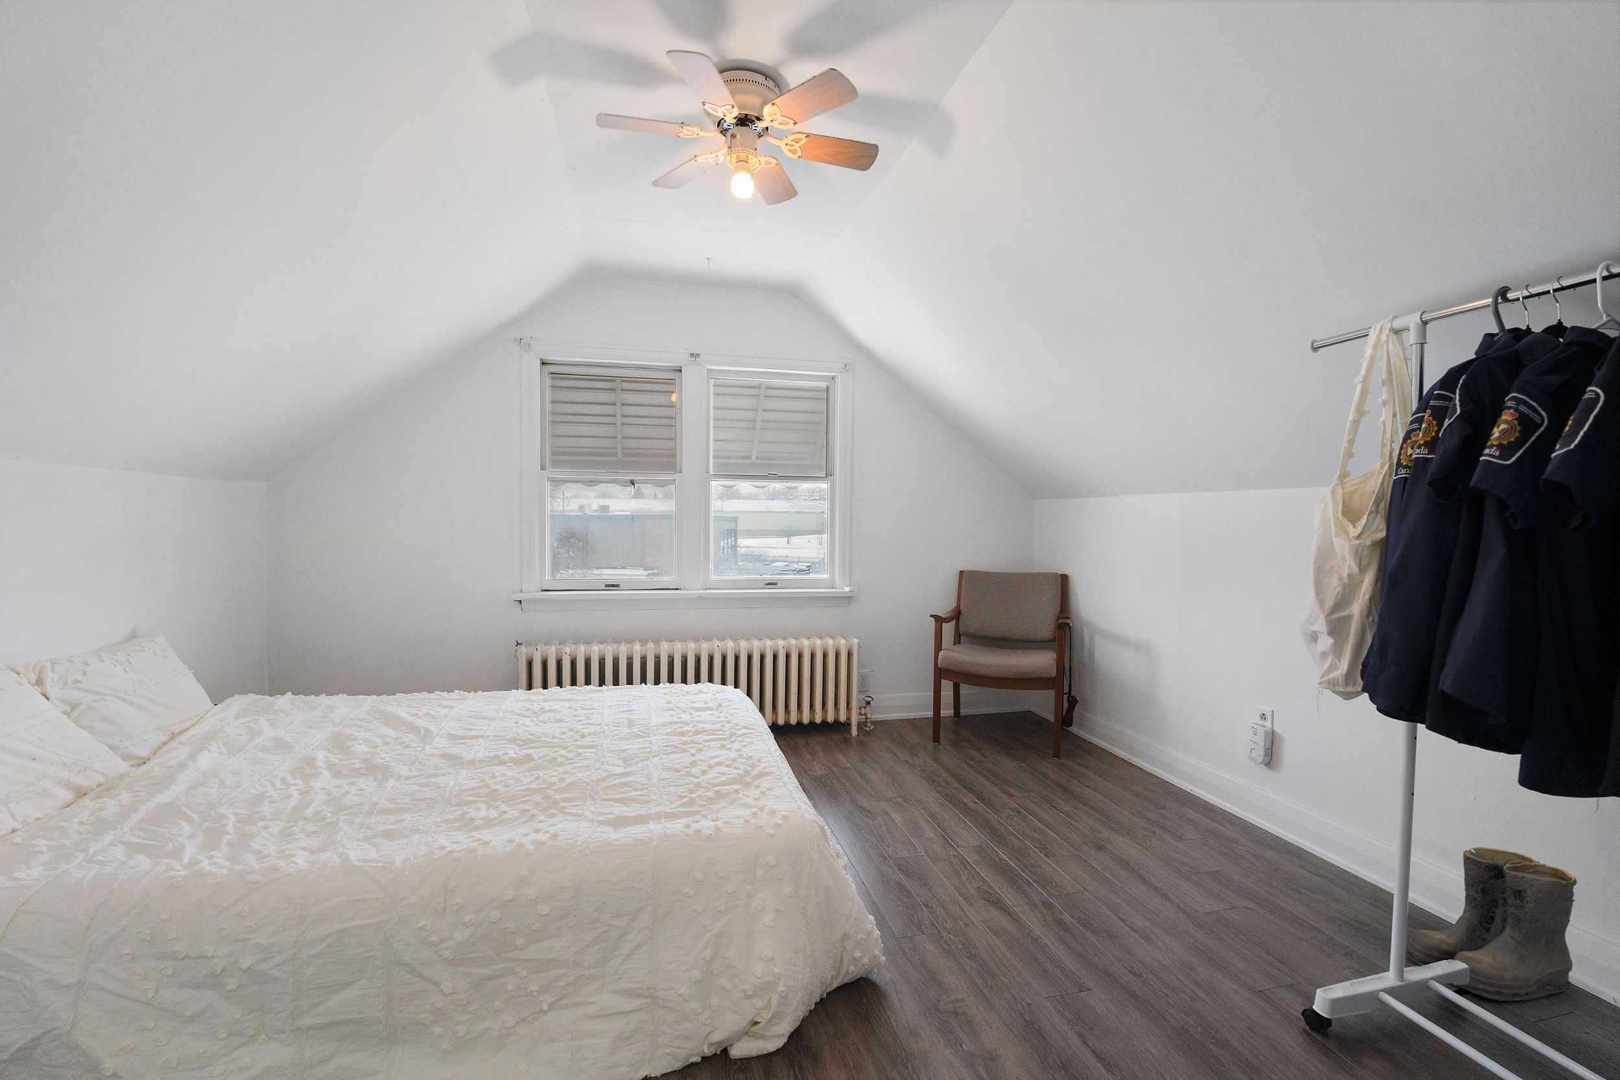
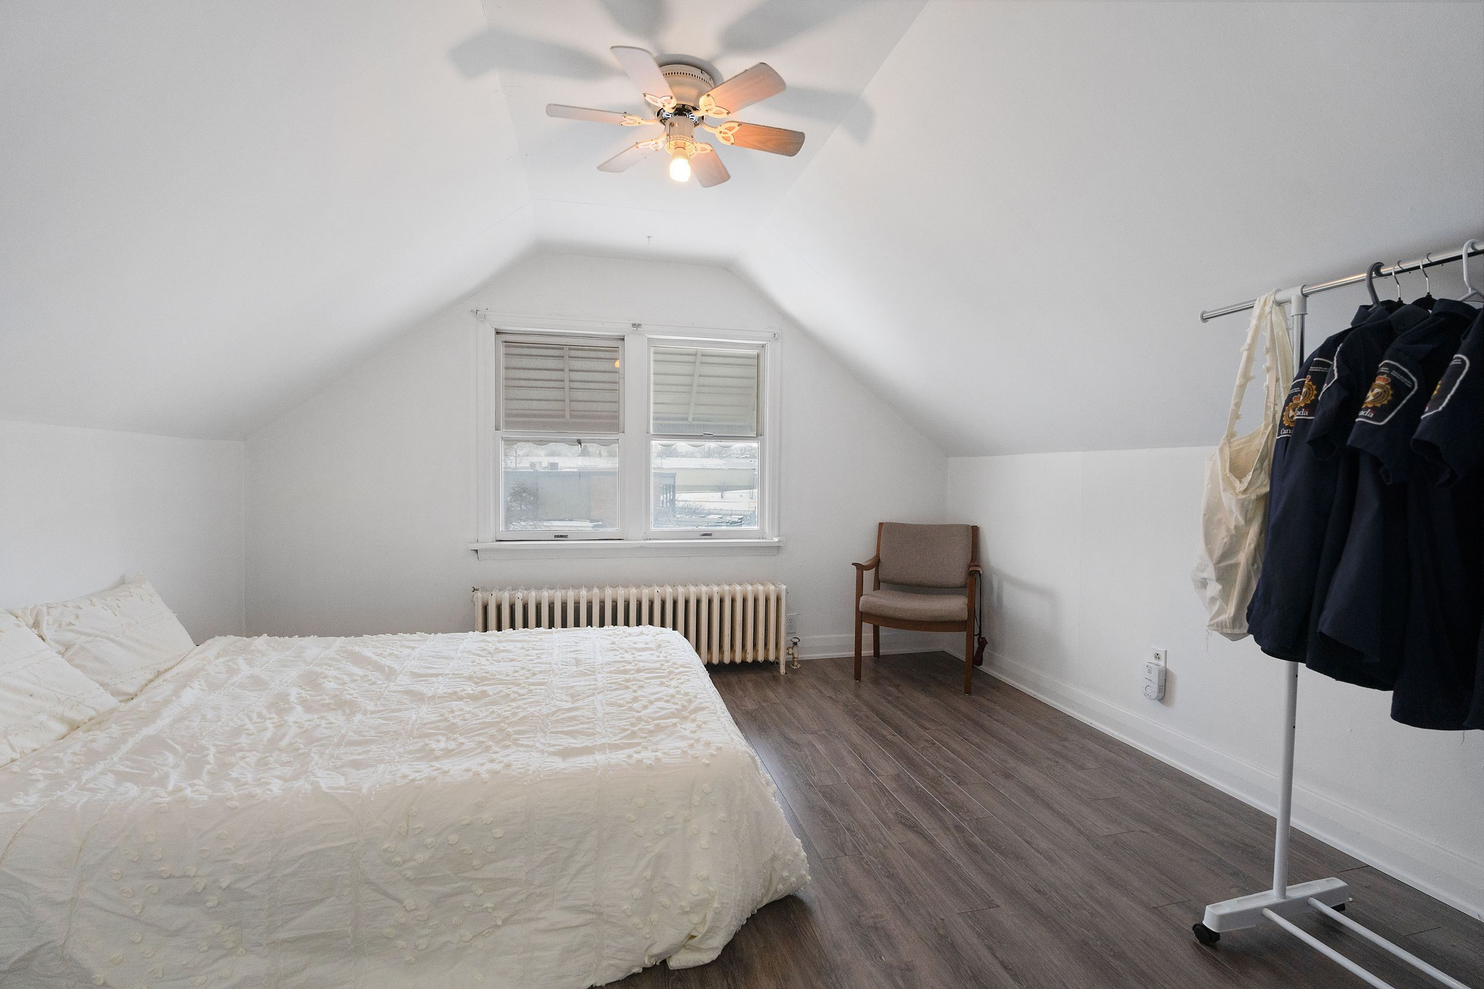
- boots [1405,847,1579,1002]
